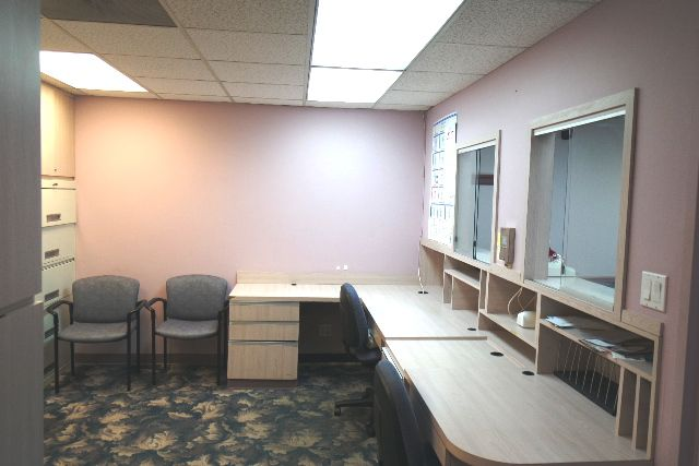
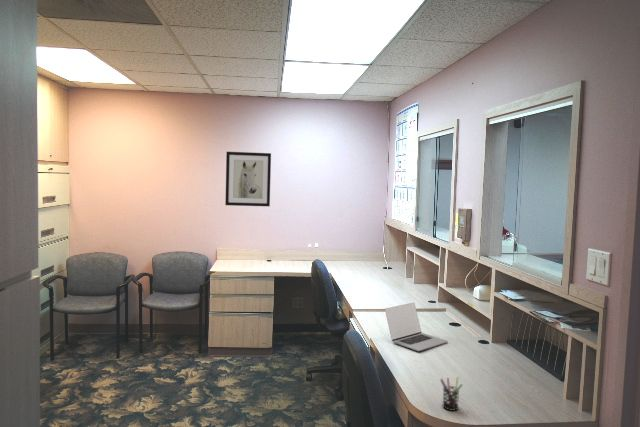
+ pen holder [439,376,464,412]
+ wall art [224,151,272,208]
+ laptop [384,302,449,352]
